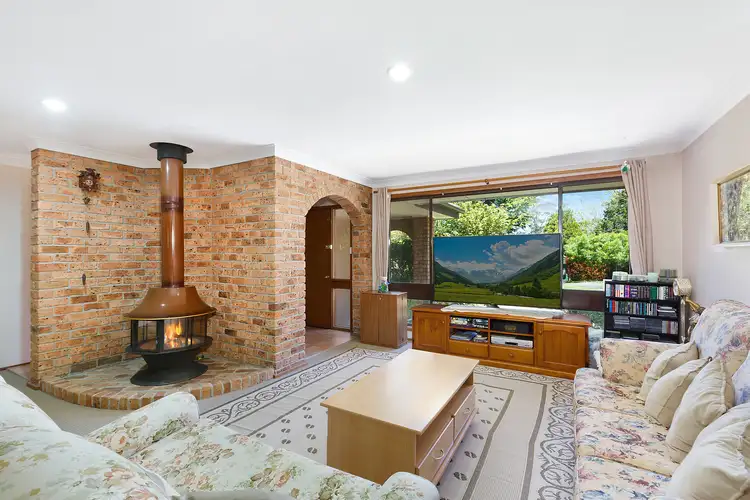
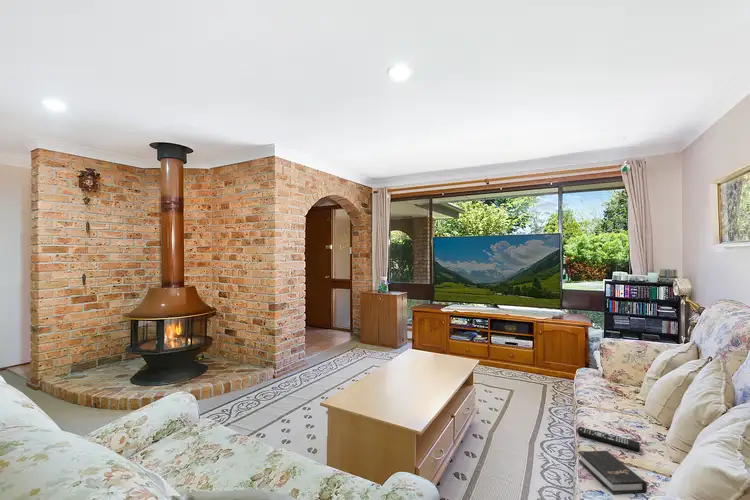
+ remote control [577,426,641,452]
+ hardback book [578,450,648,496]
